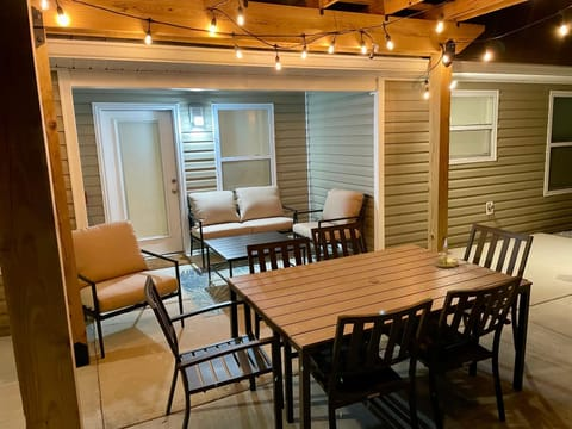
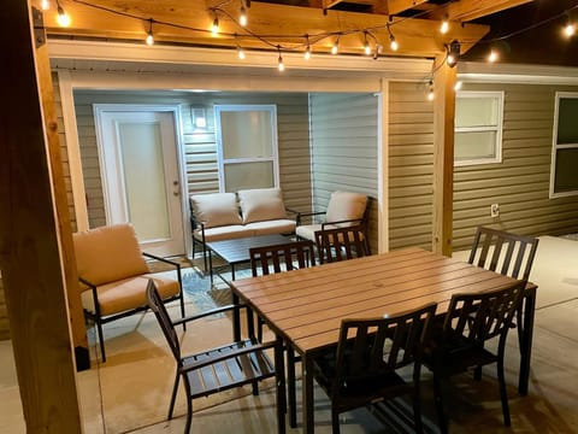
- candle holder [431,237,460,269]
